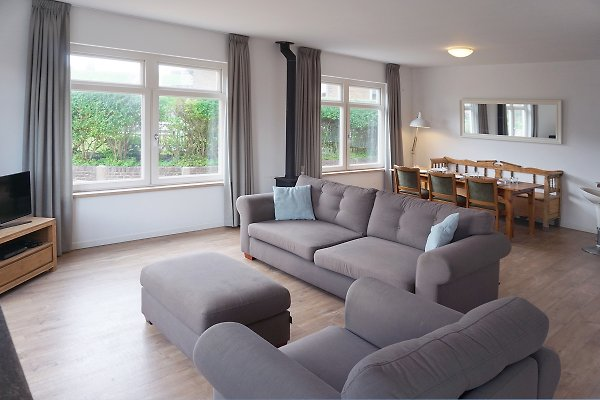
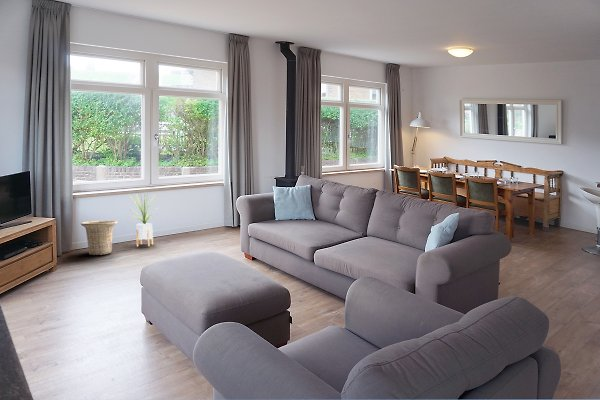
+ basket [80,220,118,256]
+ house plant [128,188,159,247]
